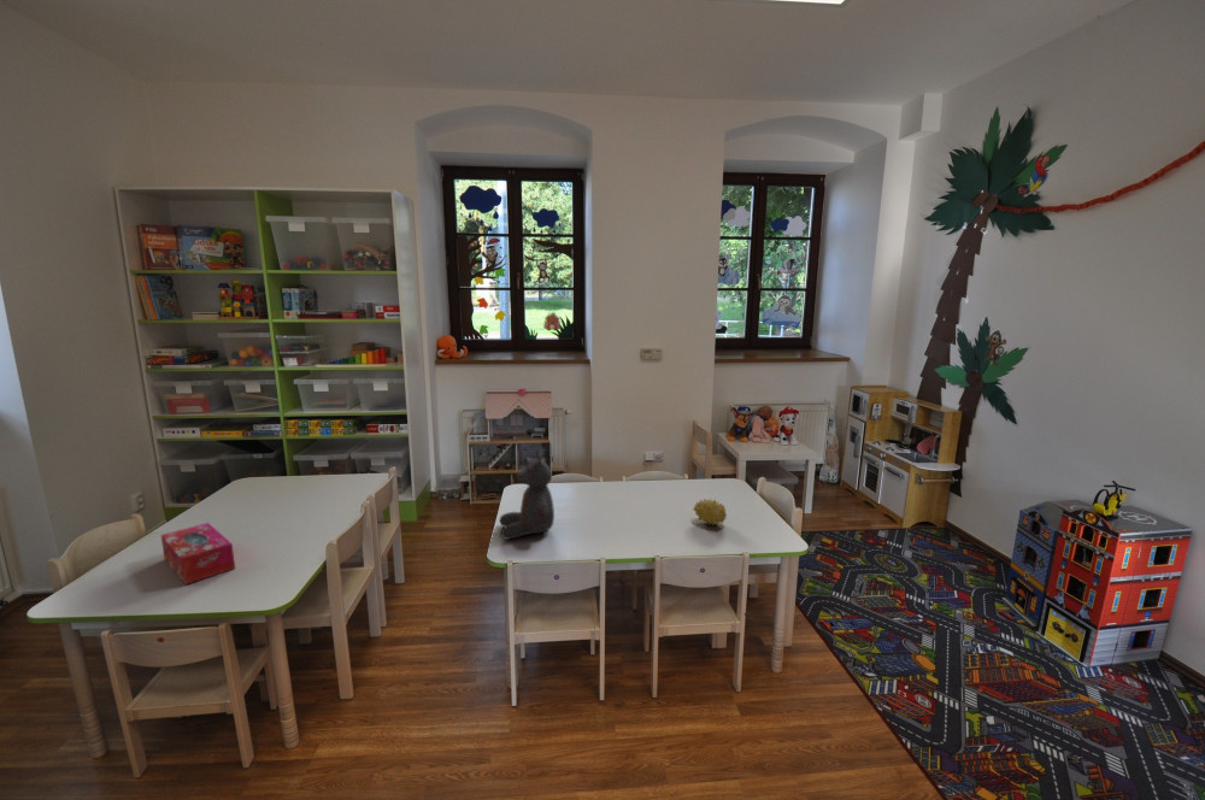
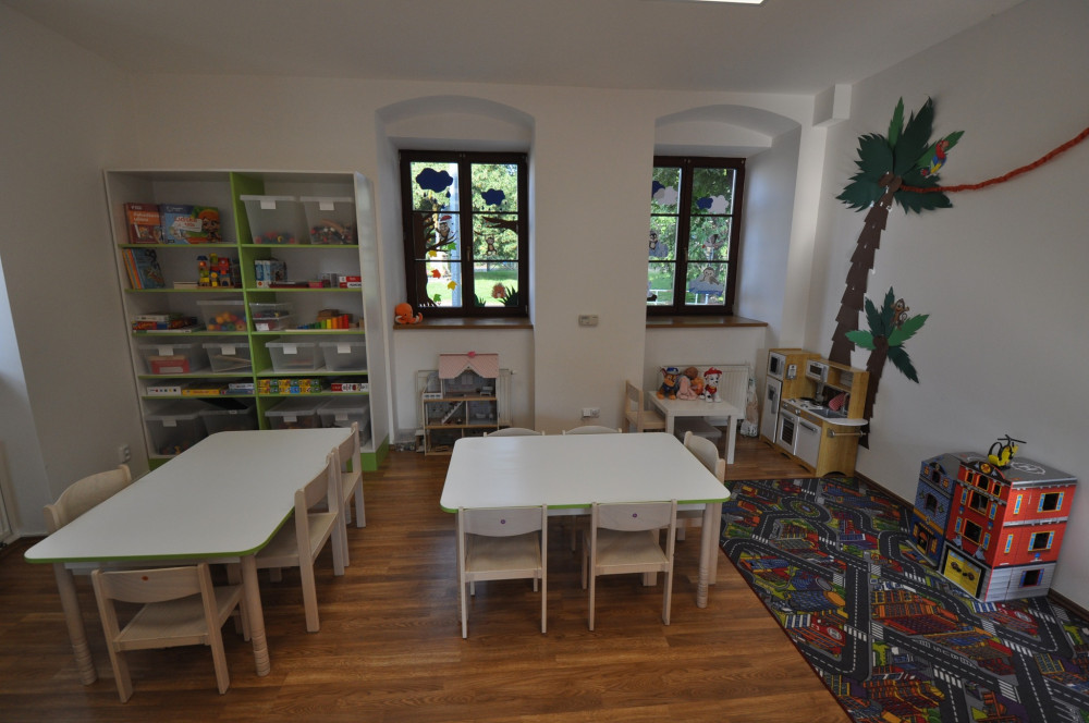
- tissue box [160,522,236,586]
- teddy bear [499,448,556,541]
- fruit [692,498,728,525]
